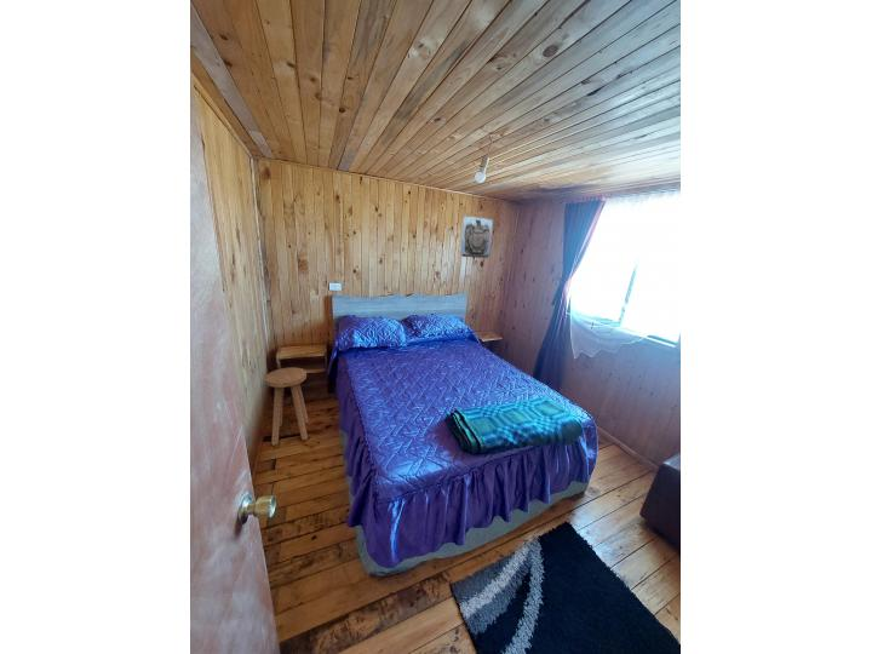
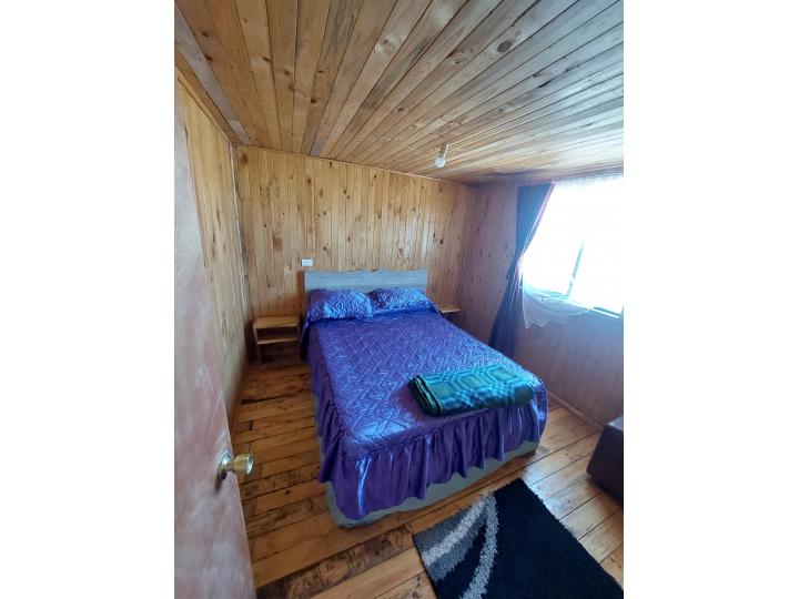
- stool [264,367,309,447]
- wall sculpture [460,216,494,259]
